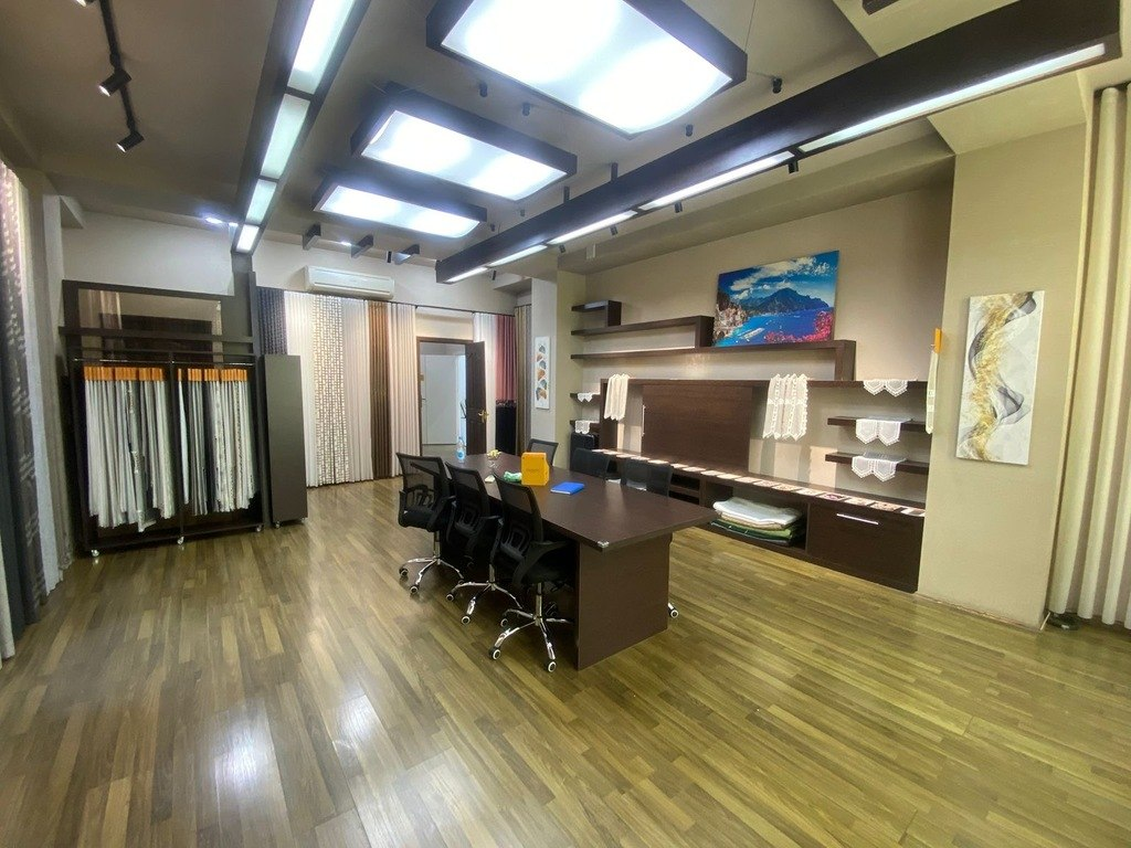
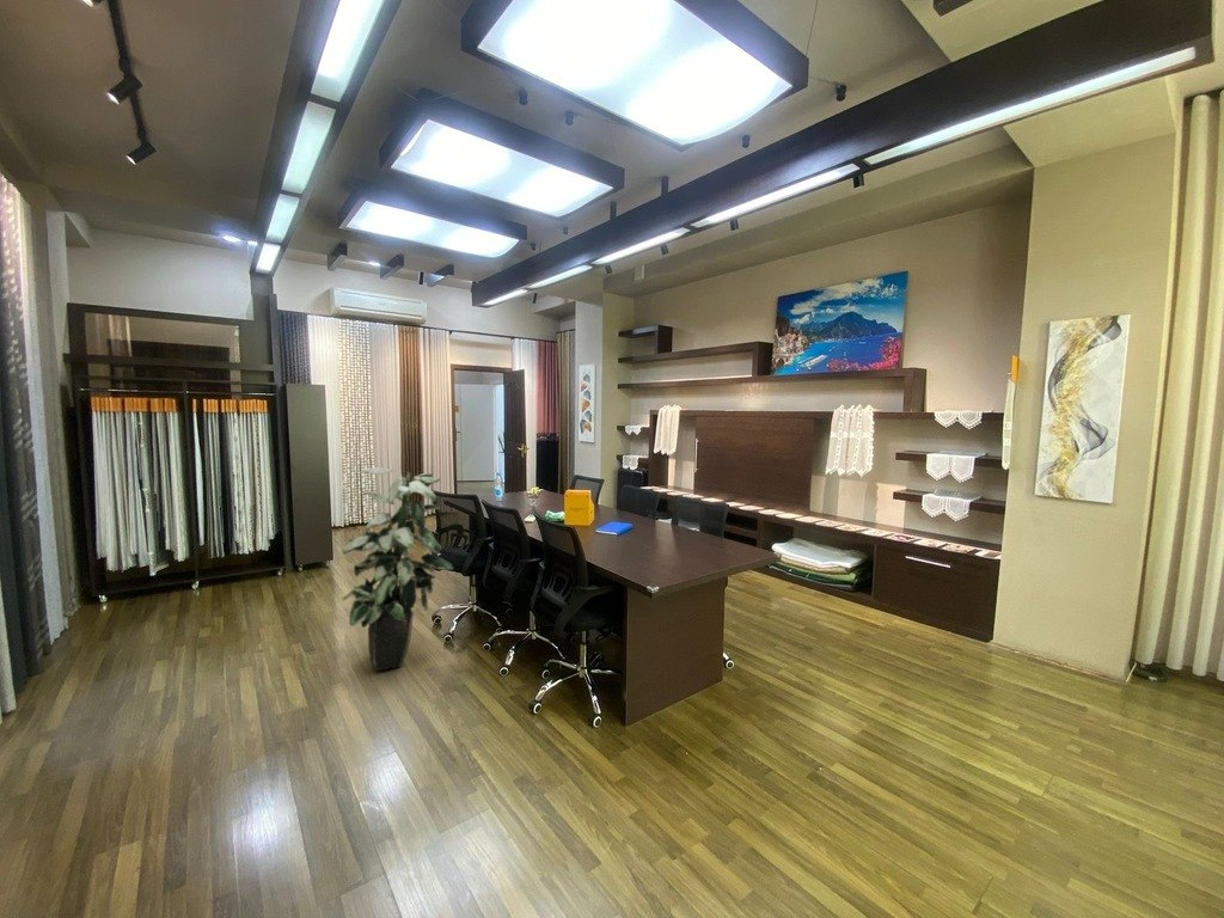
+ indoor plant [341,466,455,672]
